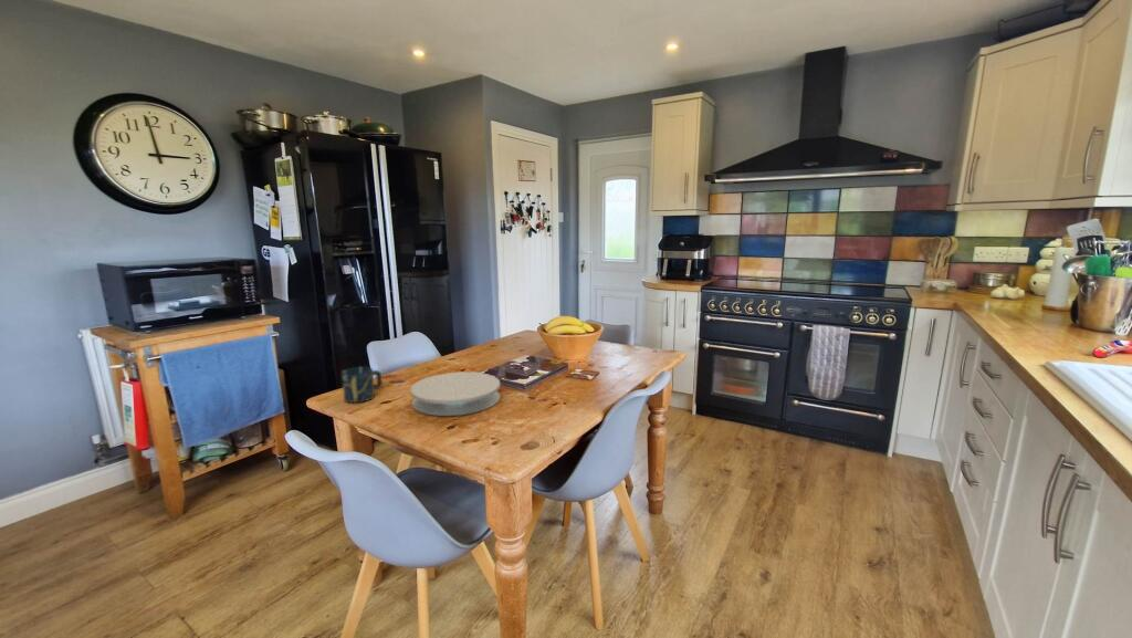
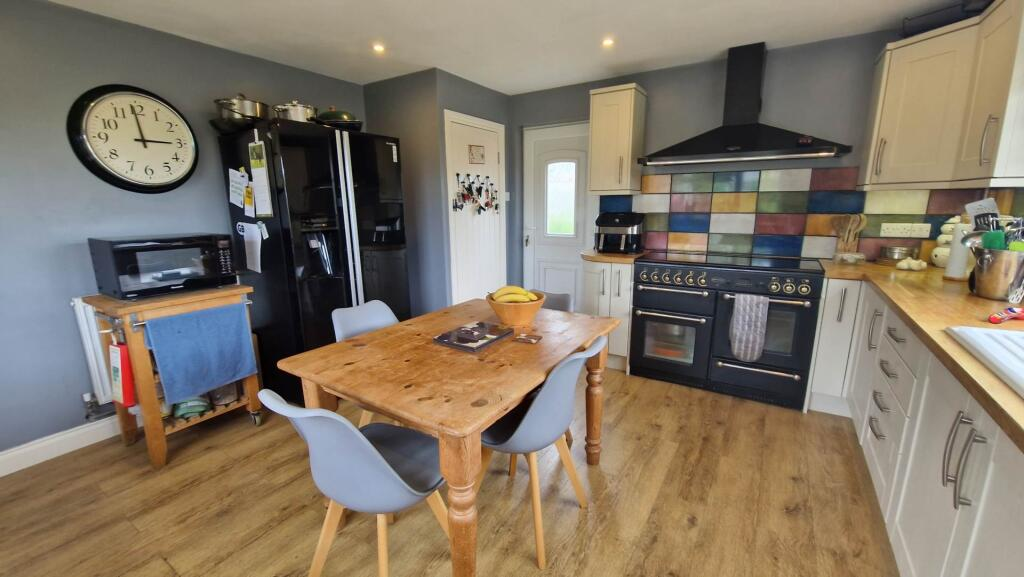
- plate [409,370,502,417]
- cup [340,366,384,404]
